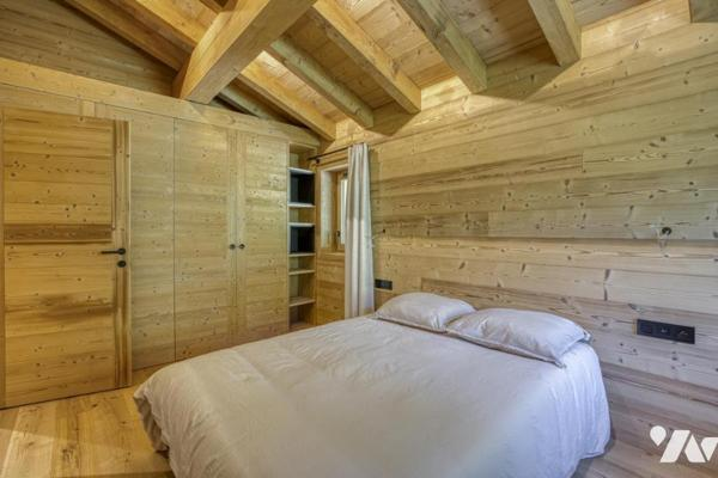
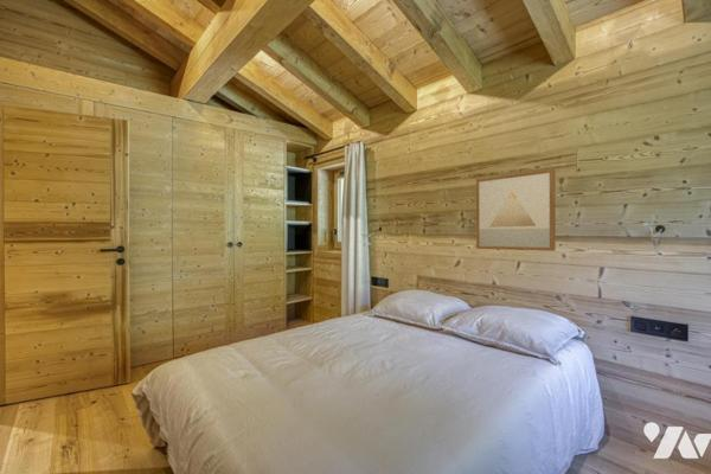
+ wall art [475,168,557,252]
